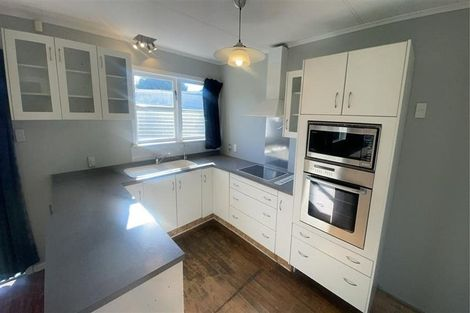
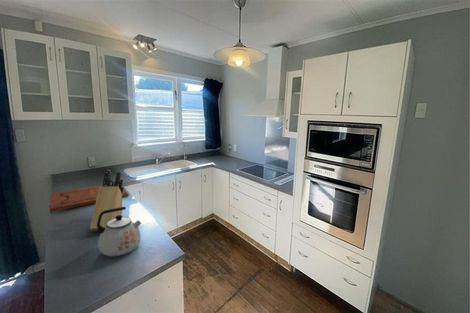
+ cutting board [49,184,130,213]
+ kettle [97,206,142,257]
+ knife block [89,169,125,232]
